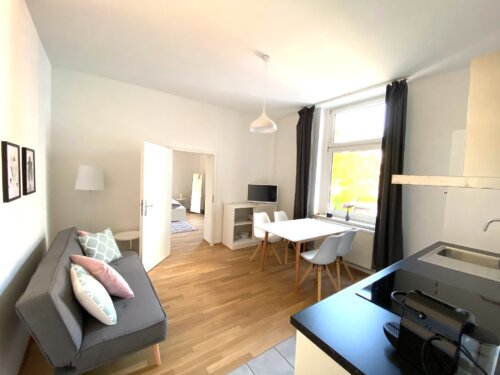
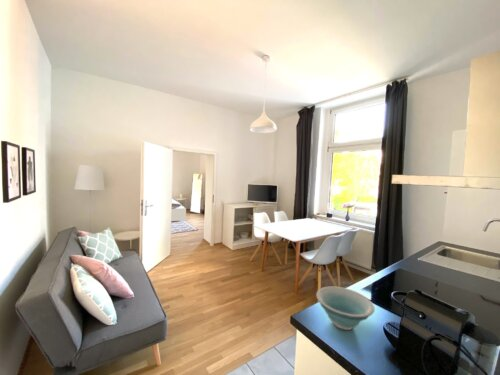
+ bowl [315,285,376,331]
